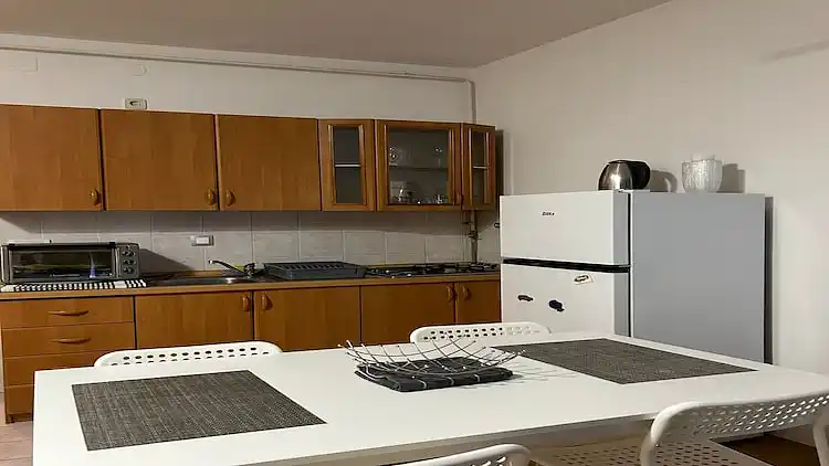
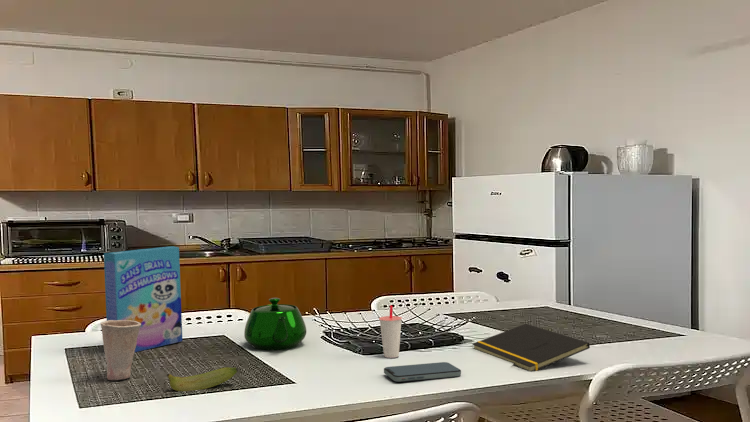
+ cereal box [103,245,183,353]
+ cup [100,320,141,381]
+ notepad [471,323,591,373]
+ cup [378,304,403,359]
+ teapot [243,297,307,351]
+ banana [166,366,239,392]
+ smartphone [383,361,462,383]
